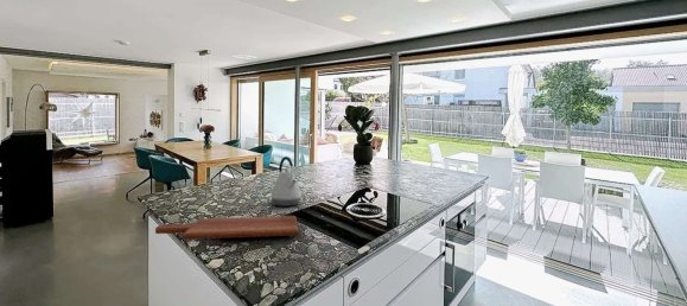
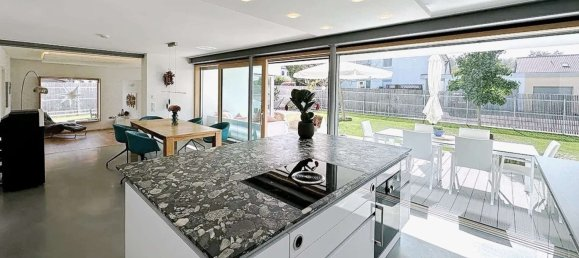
- cutting board [154,215,299,241]
- kettle [269,155,303,208]
